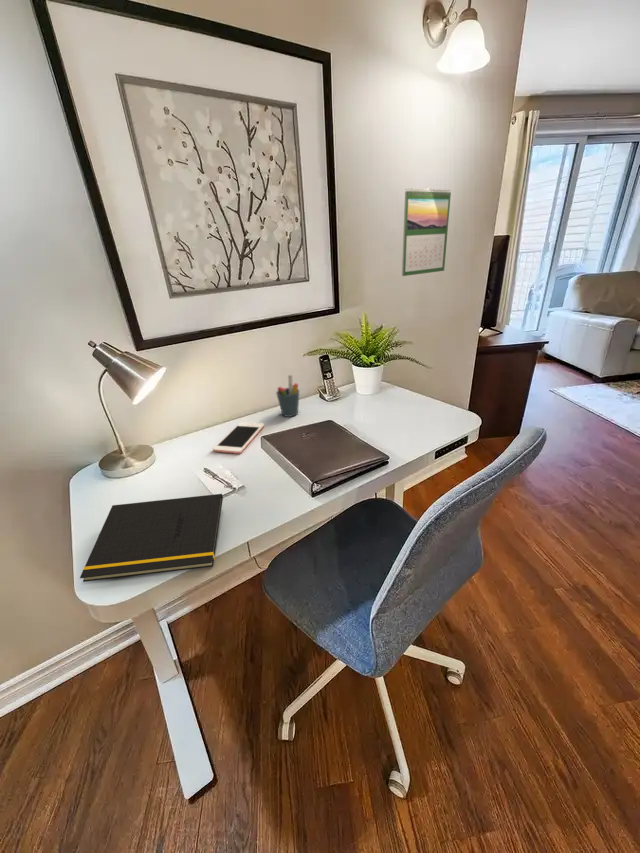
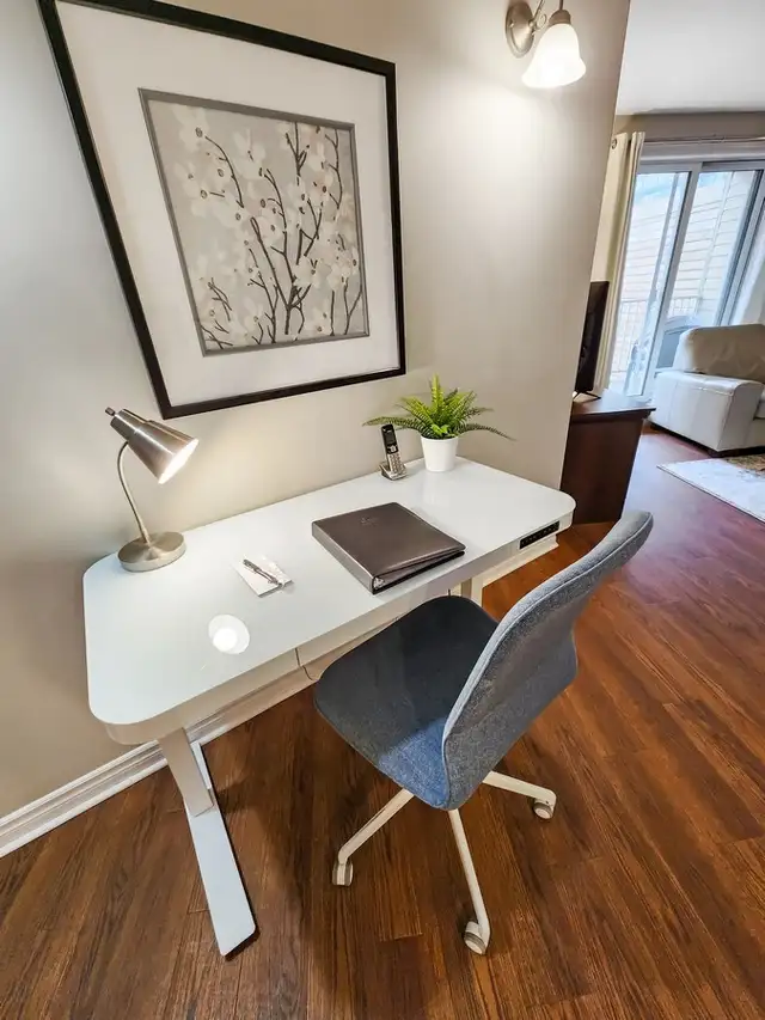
- notepad [79,493,224,583]
- cell phone [212,421,265,455]
- calendar [401,187,452,277]
- pen holder [275,374,300,418]
